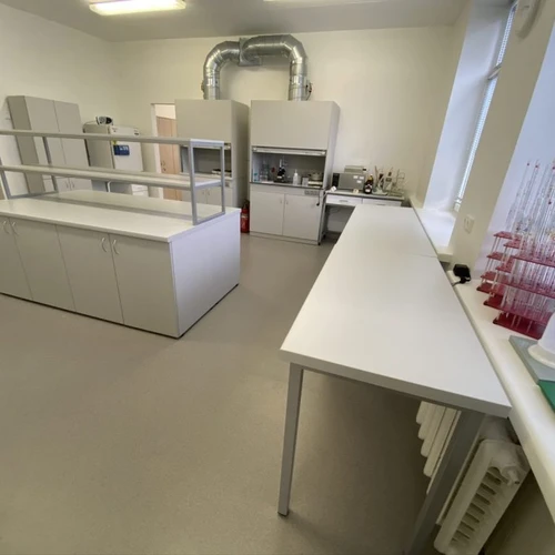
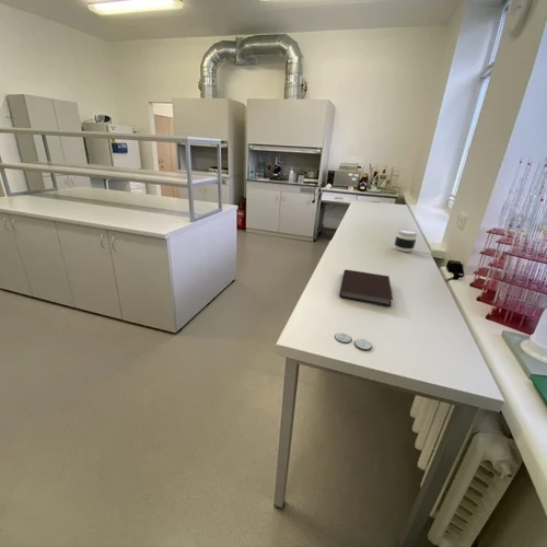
+ petri dish [334,331,373,351]
+ jar [394,228,418,253]
+ notebook [338,269,394,307]
